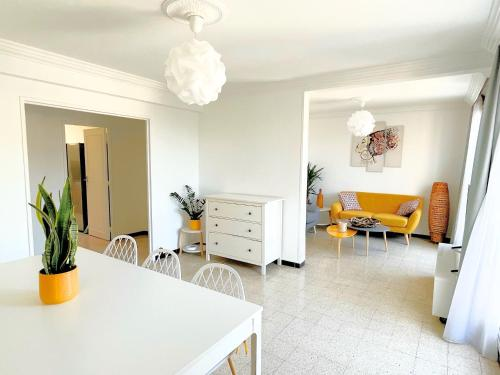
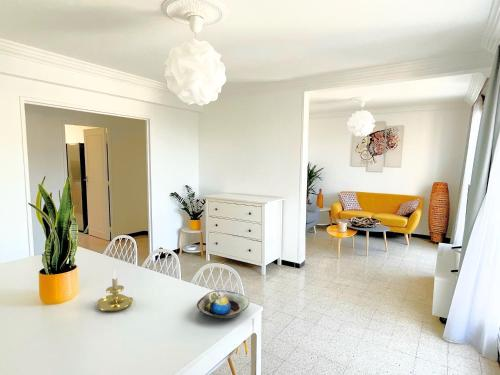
+ decorative bowl [196,289,251,319]
+ candle holder [96,268,134,313]
